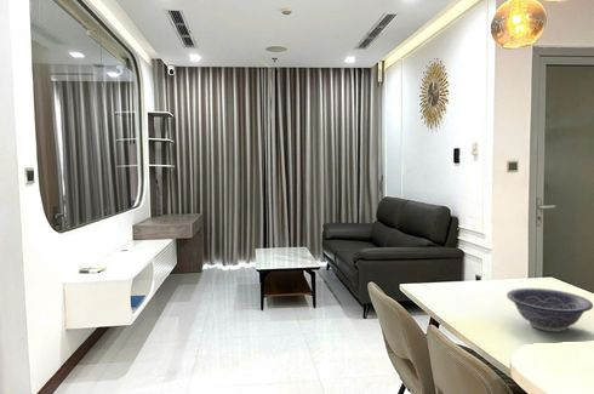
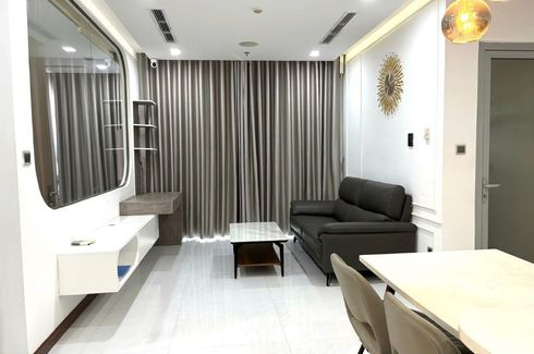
- decorative bowl [506,287,594,333]
